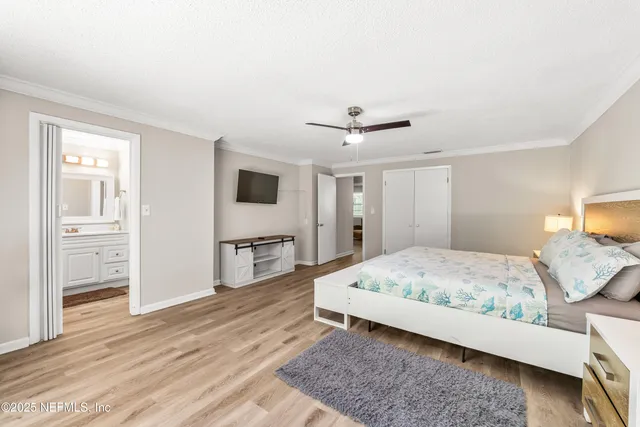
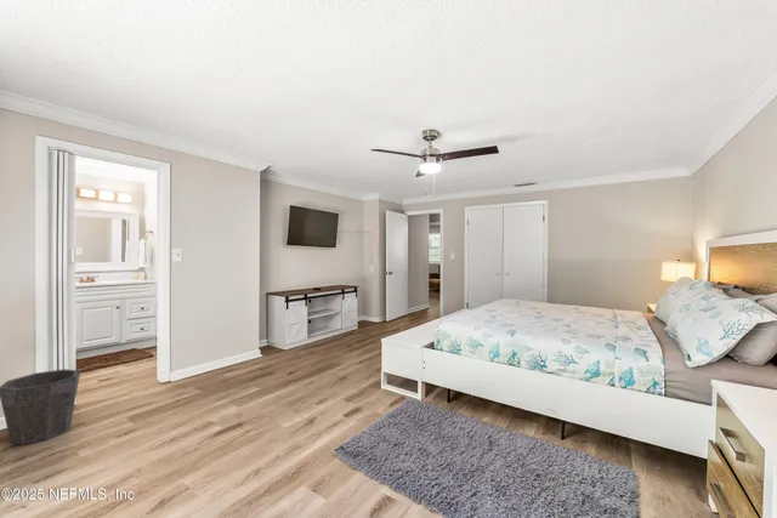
+ waste bin [0,368,81,446]
